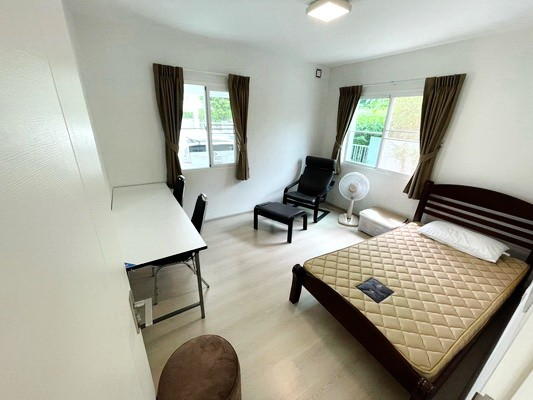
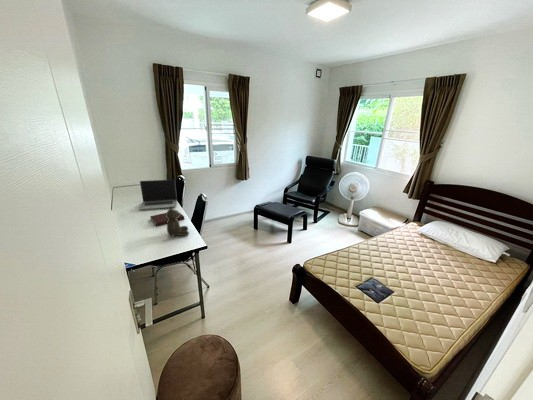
+ laptop computer [138,179,178,211]
+ notebook [149,210,185,227]
+ teddy bear [166,205,190,237]
